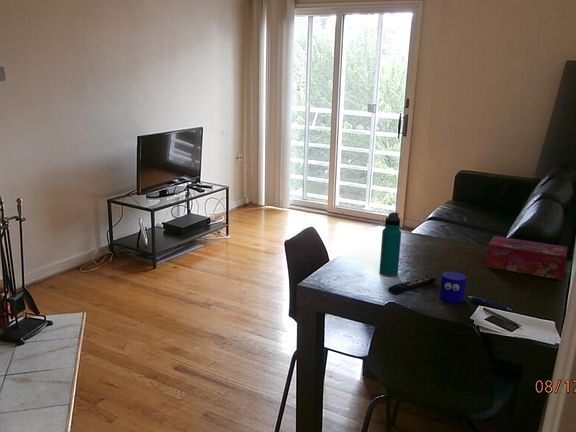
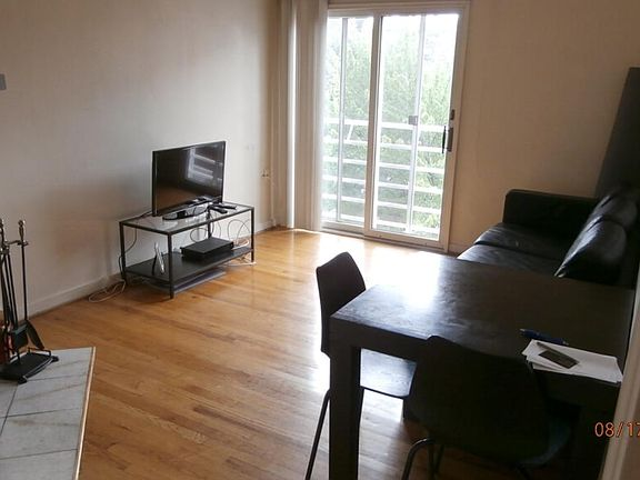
- water bottle [378,211,402,278]
- remote control [387,274,437,296]
- cup [439,271,468,304]
- tissue box [485,235,568,281]
